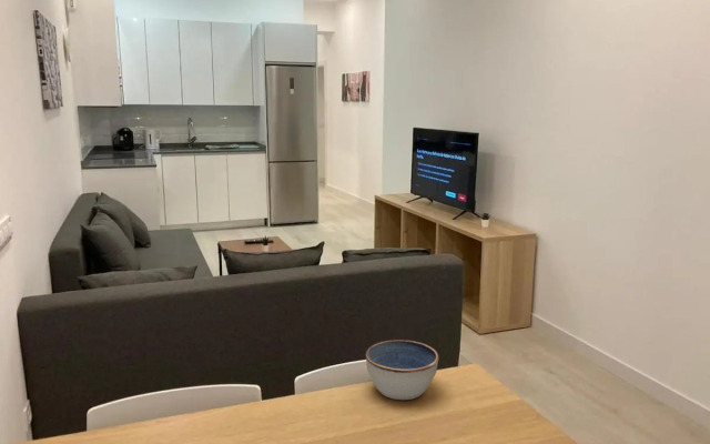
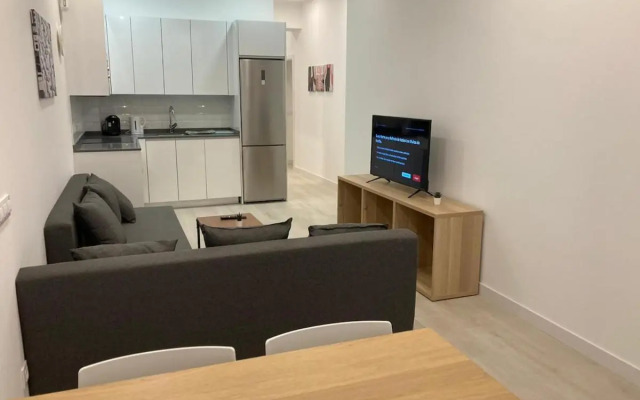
- bowl [364,339,439,401]
